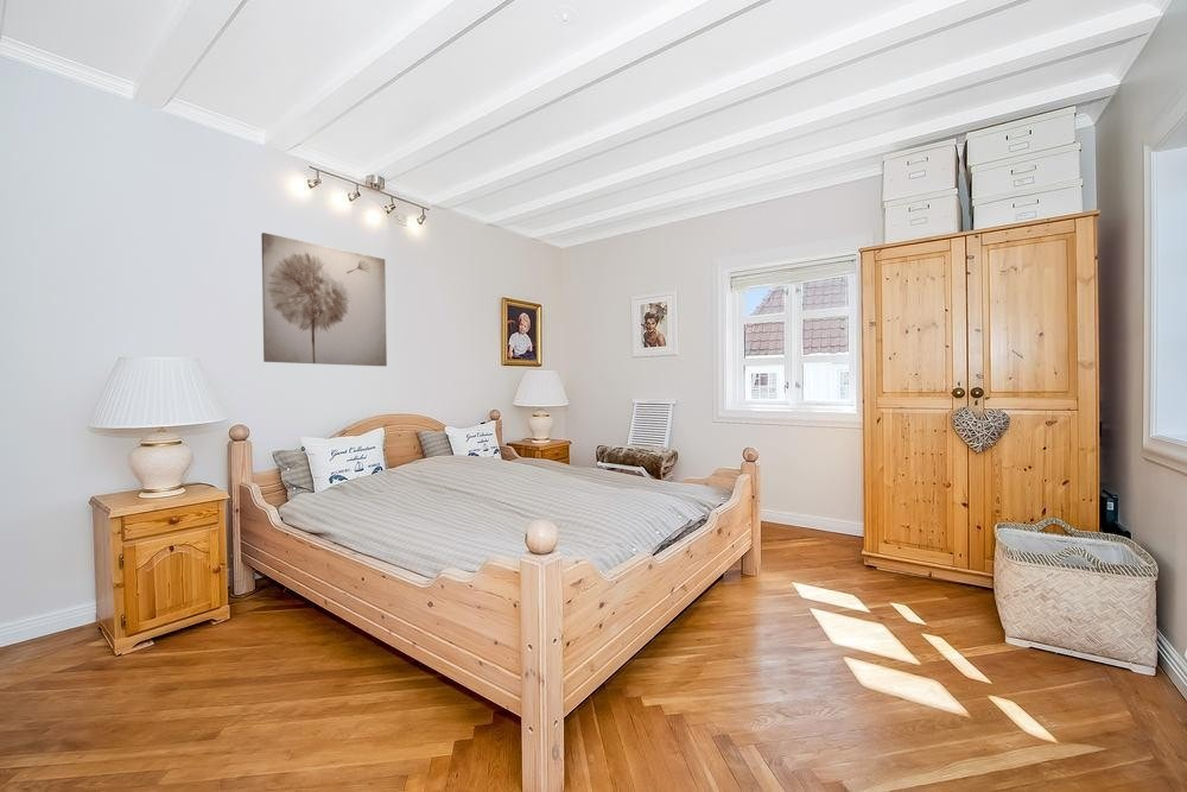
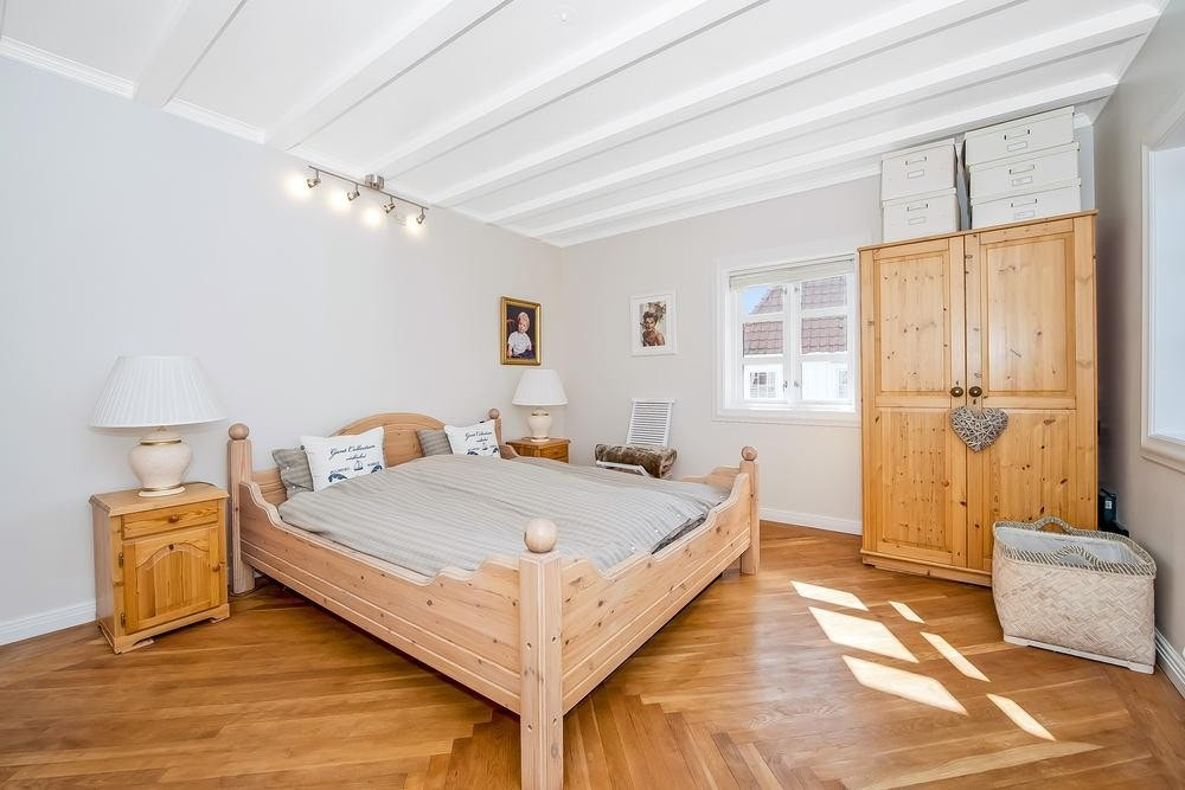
- wall art [260,232,388,367]
